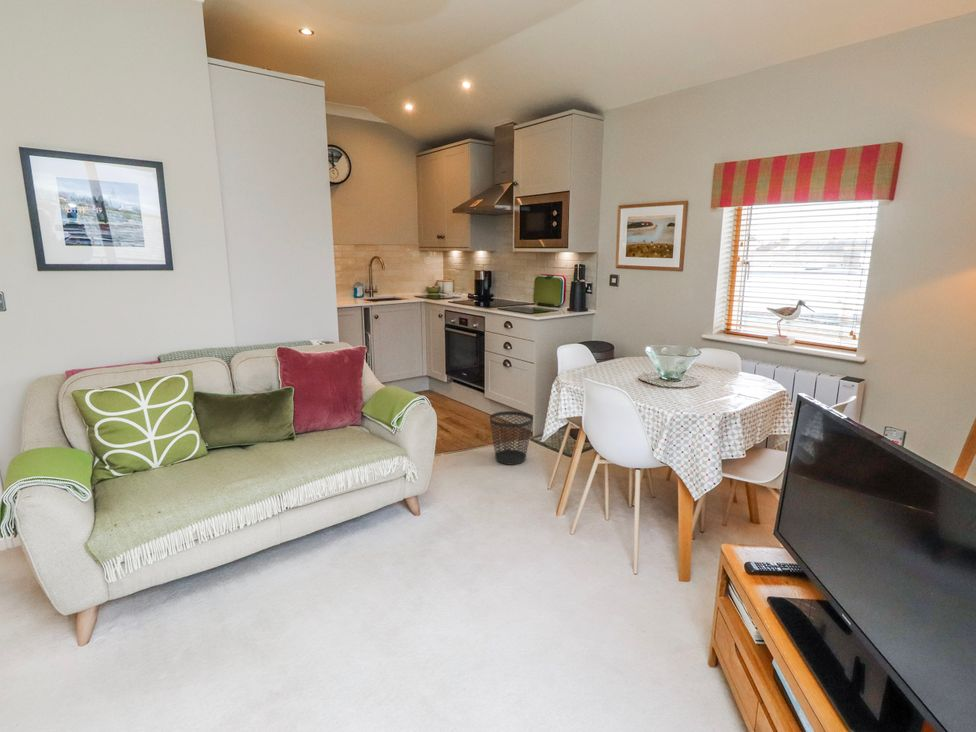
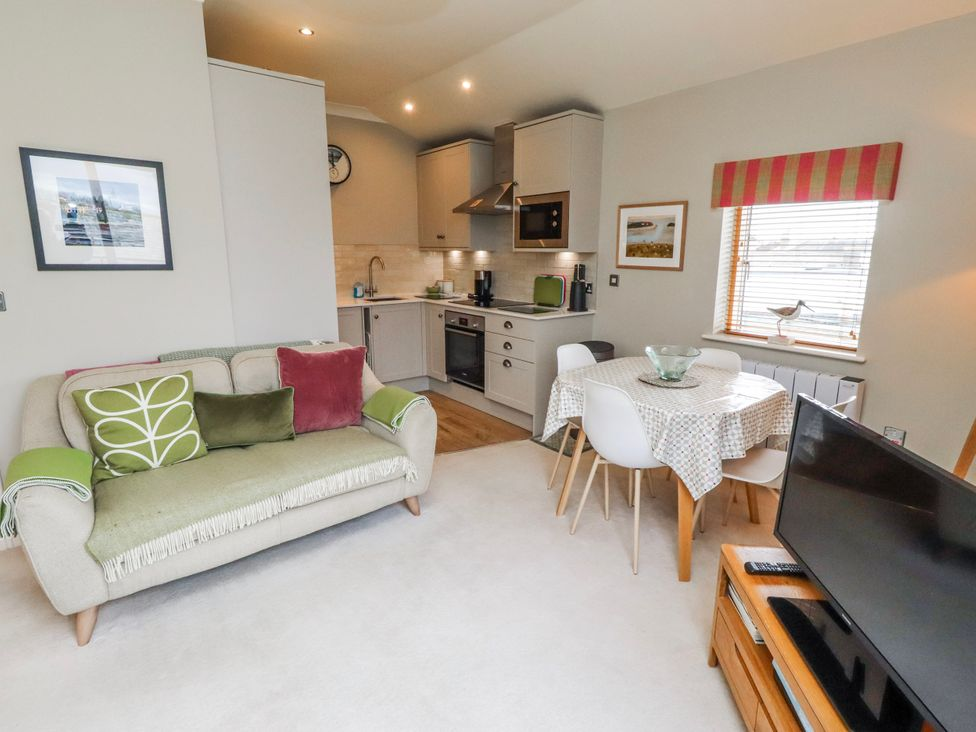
- wastebasket [489,410,534,466]
